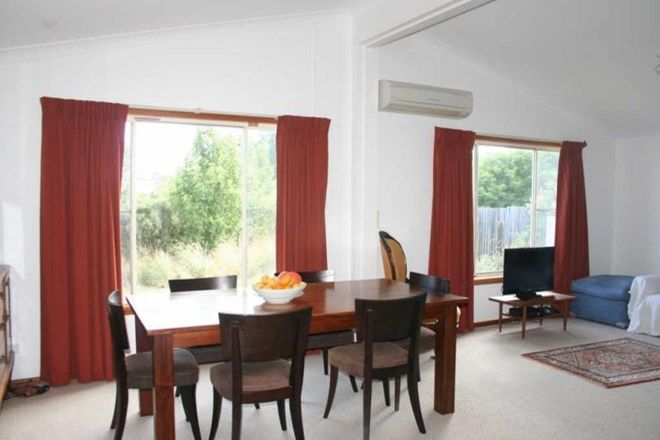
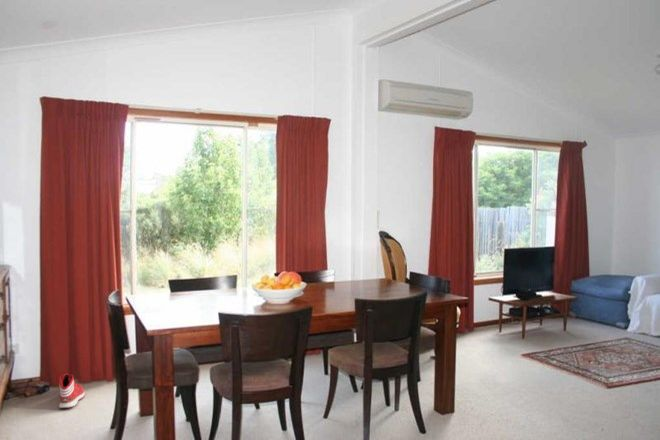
+ sneaker [58,373,86,409]
